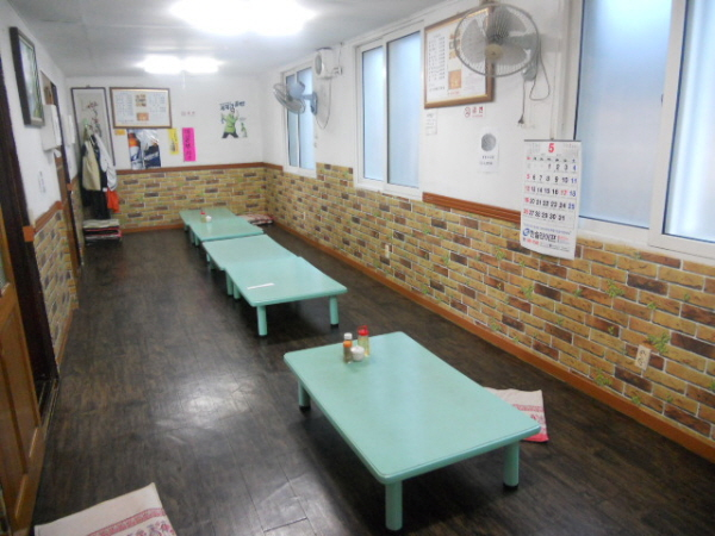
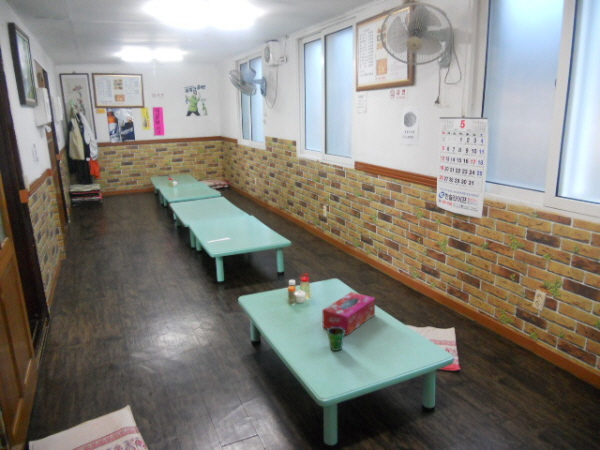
+ tissue box [321,291,376,336]
+ cup [326,327,345,352]
